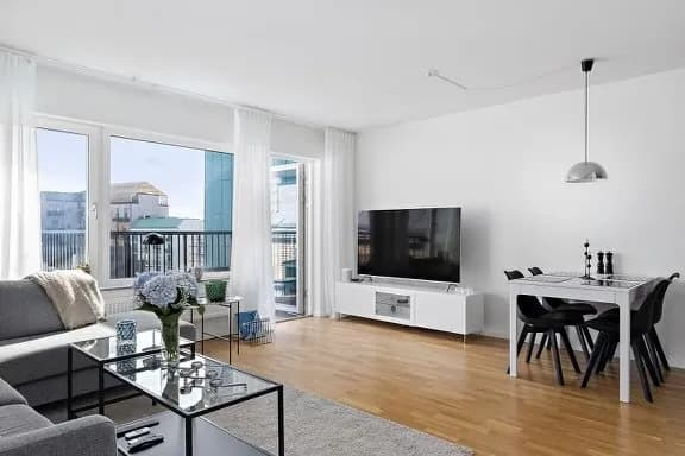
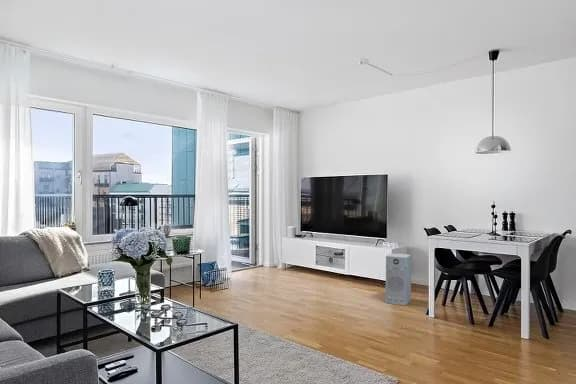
+ air purifier [384,252,412,306]
